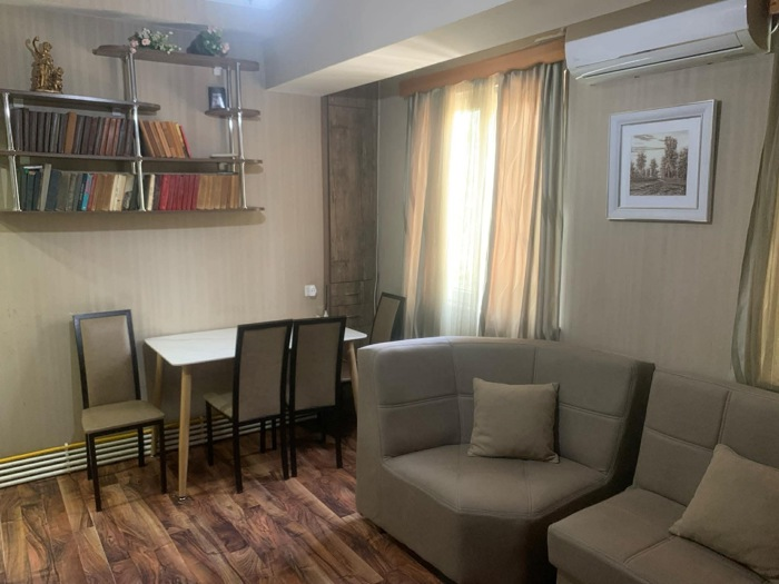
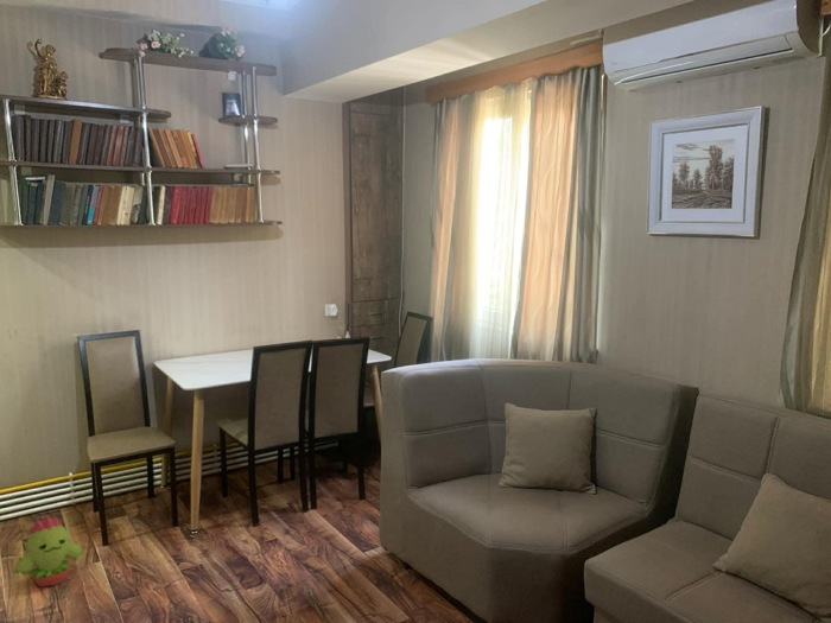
+ decorative plant [12,514,84,587]
